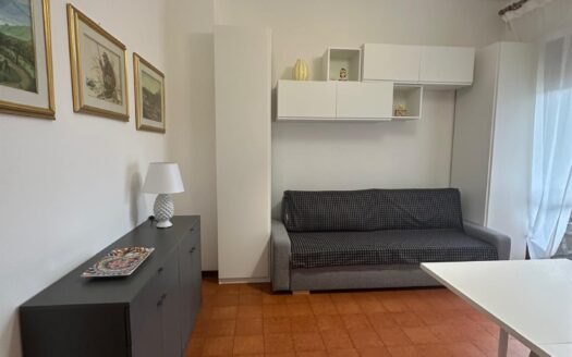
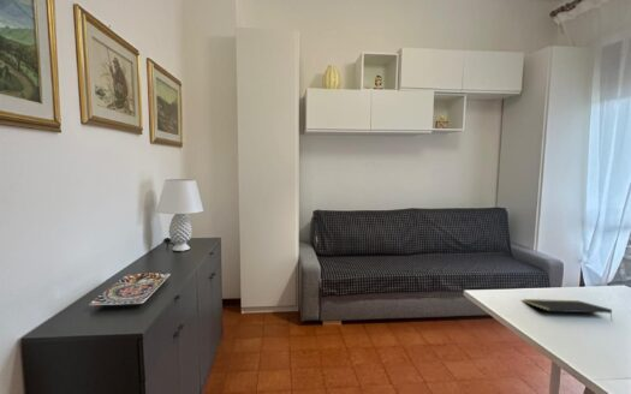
+ notepad [523,298,613,321]
